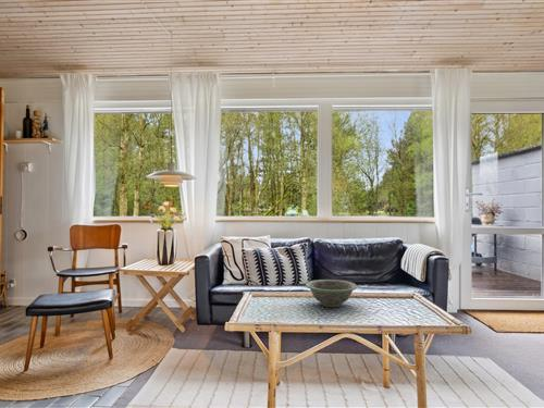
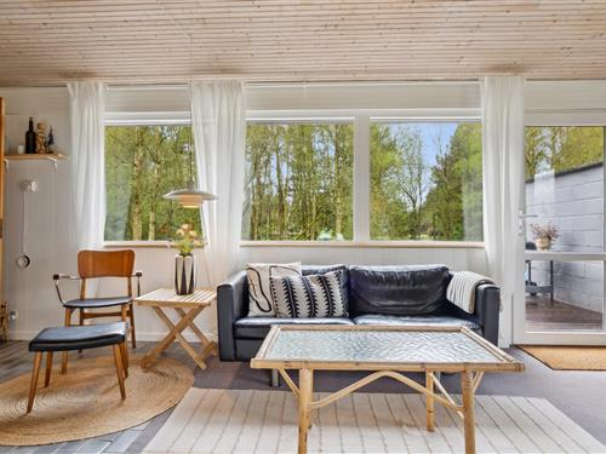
- decorative bowl [305,279,358,308]
